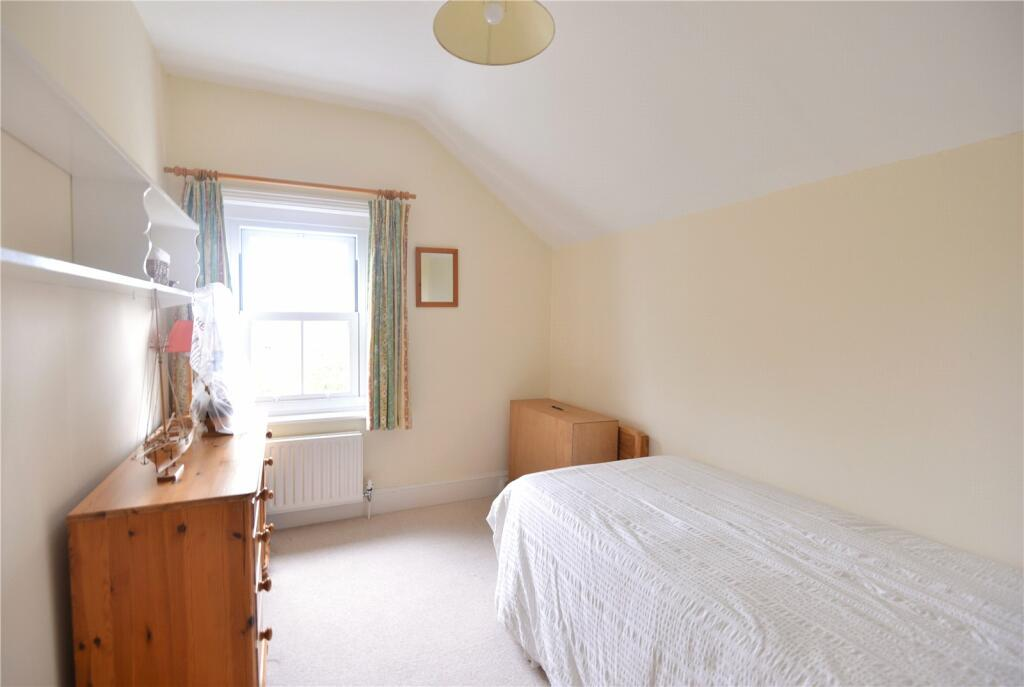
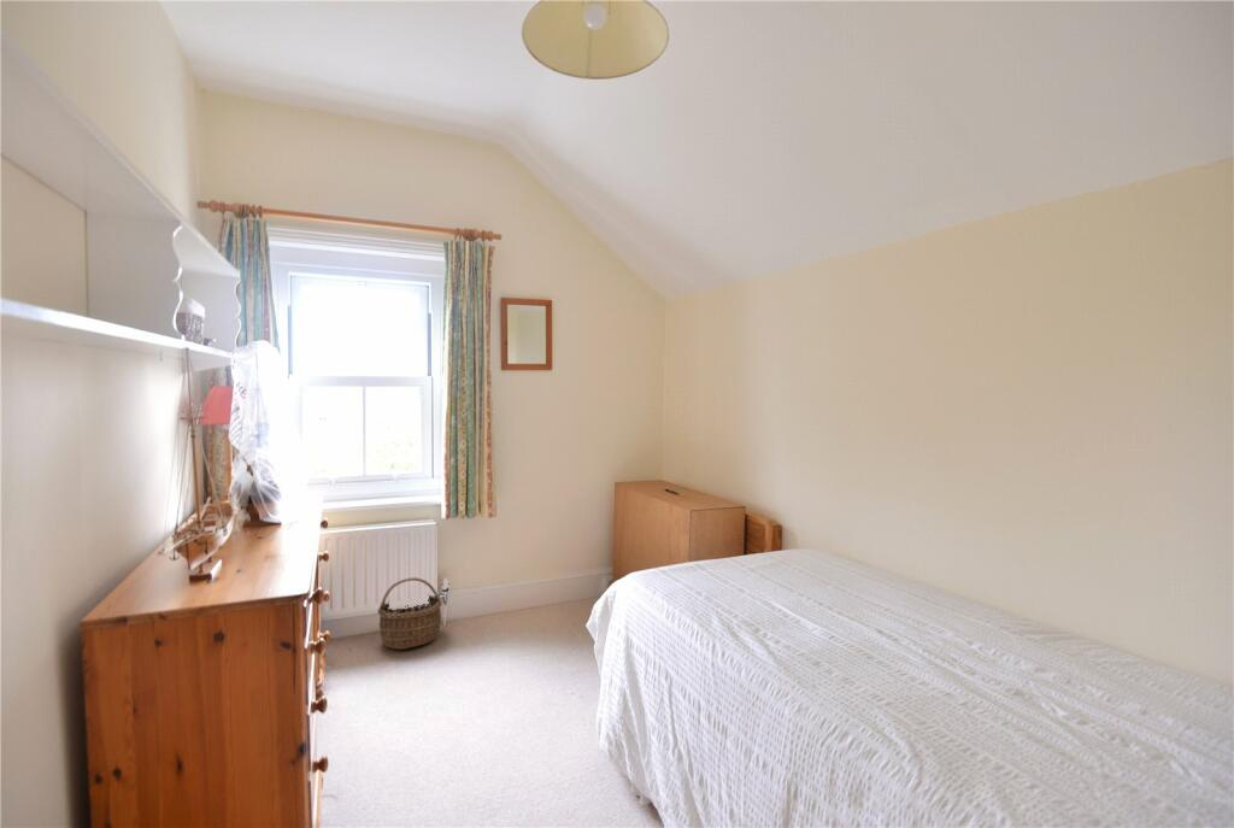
+ wicker basket [376,576,443,651]
